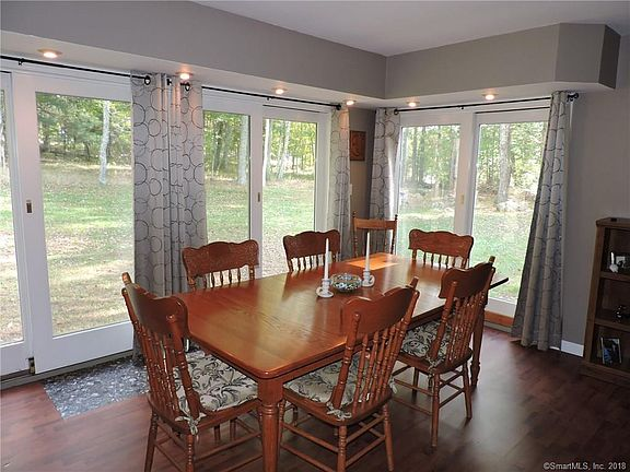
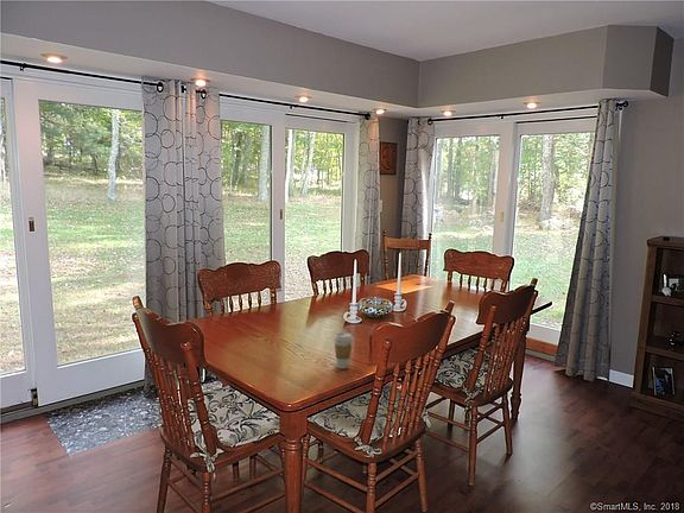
+ coffee cup [332,331,354,369]
